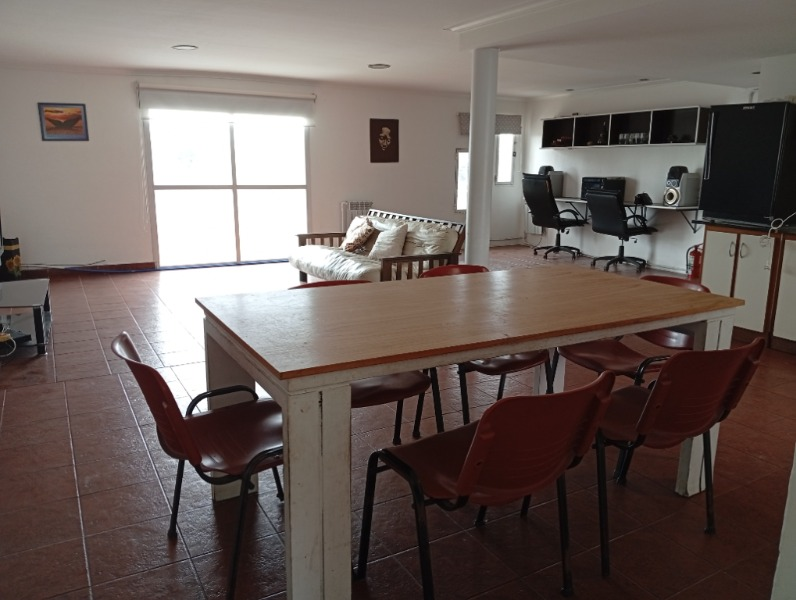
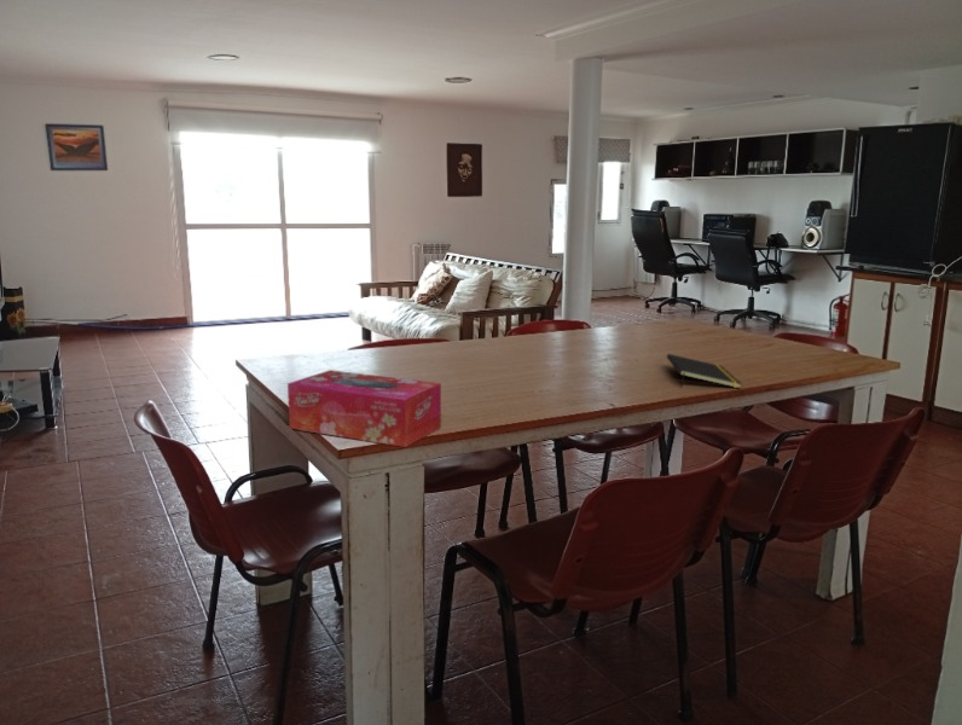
+ notepad [666,353,743,390]
+ tissue box [286,369,442,448]
